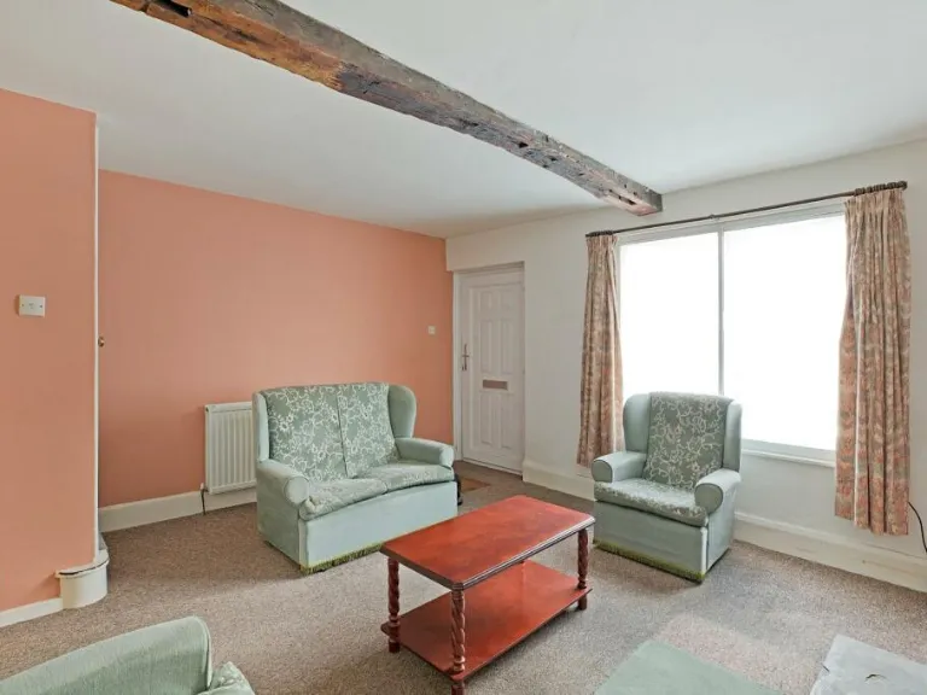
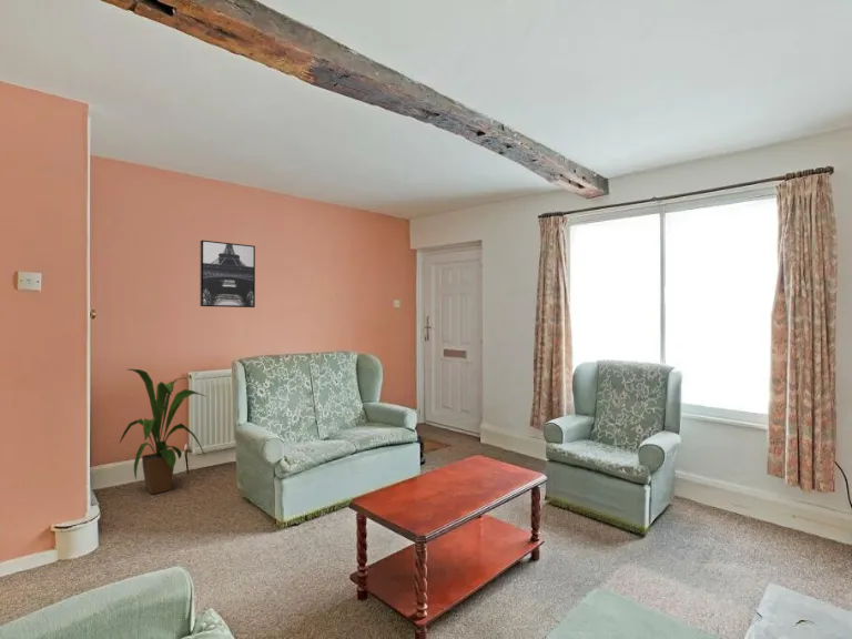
+ wall art [199,240,256,308]
+ house plant [119,368,207,496]
